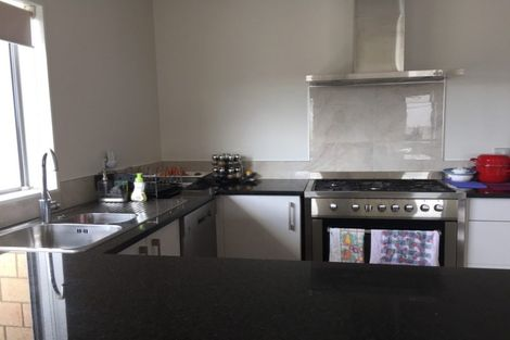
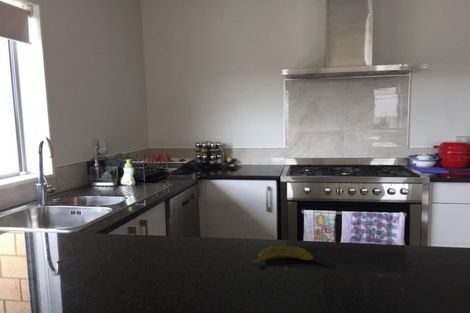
+ banana [248,245,315,264]
